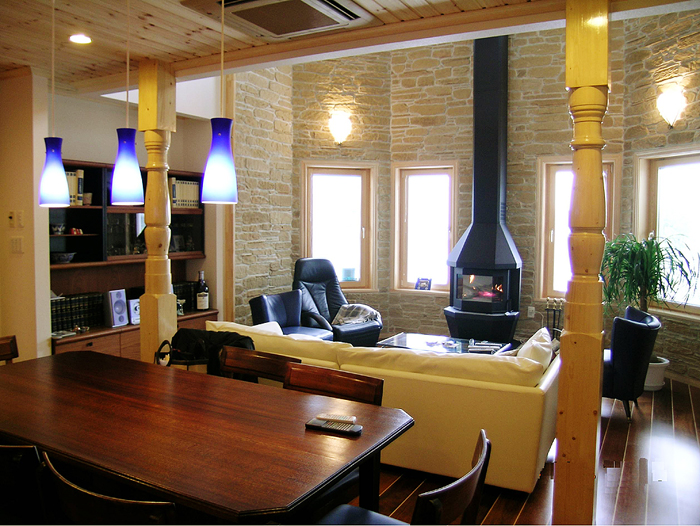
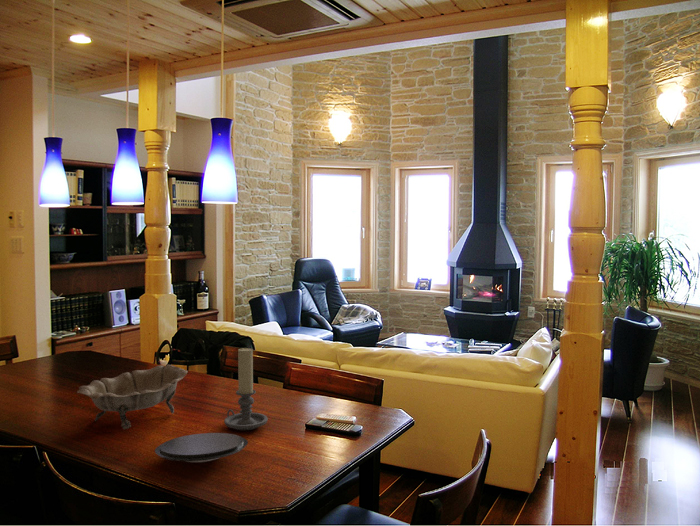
+ plate [154,432,249,463]
+ candle holder [223,347,269,431]
+ decorative bowl [76,364,189,430]
